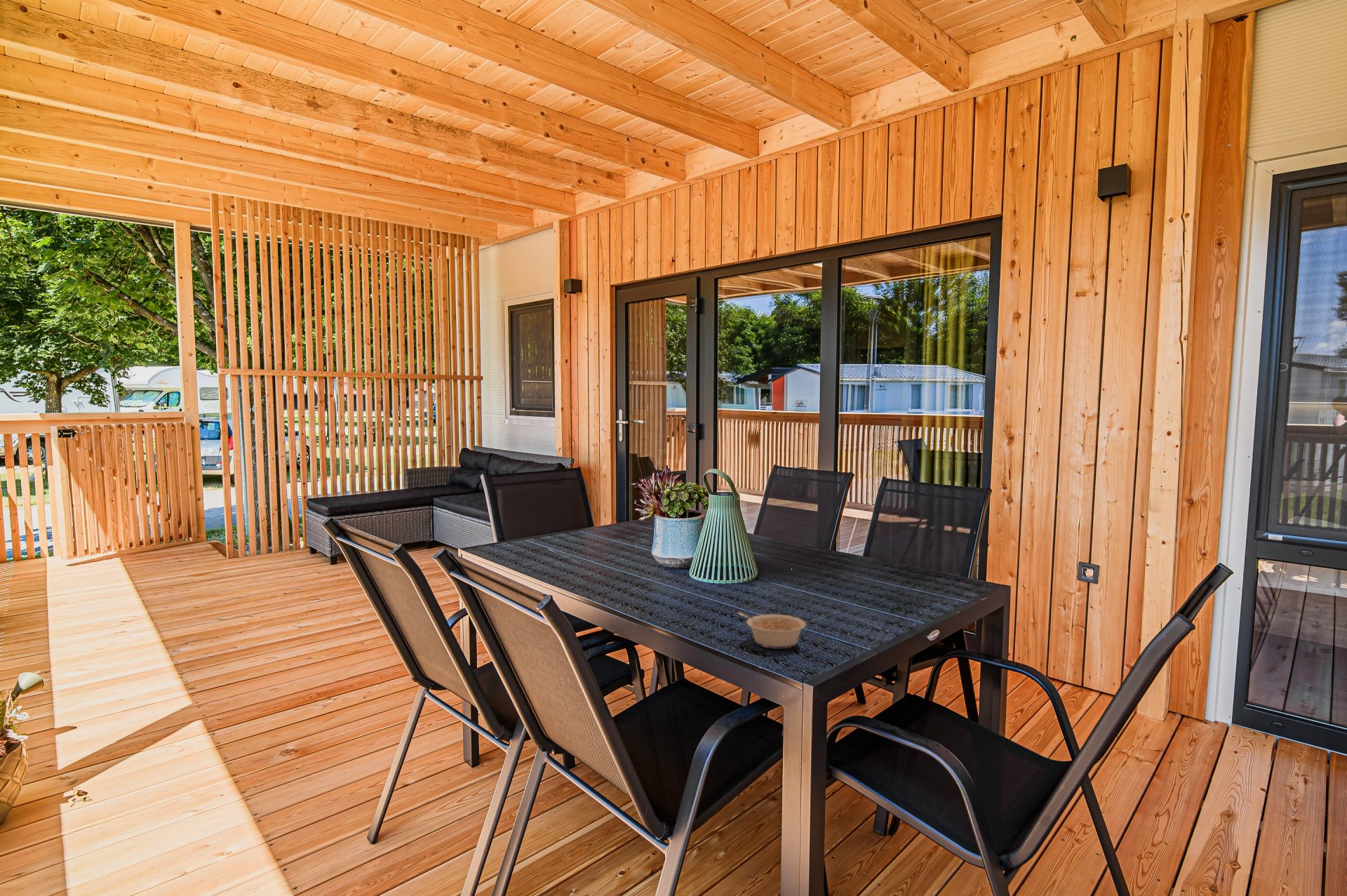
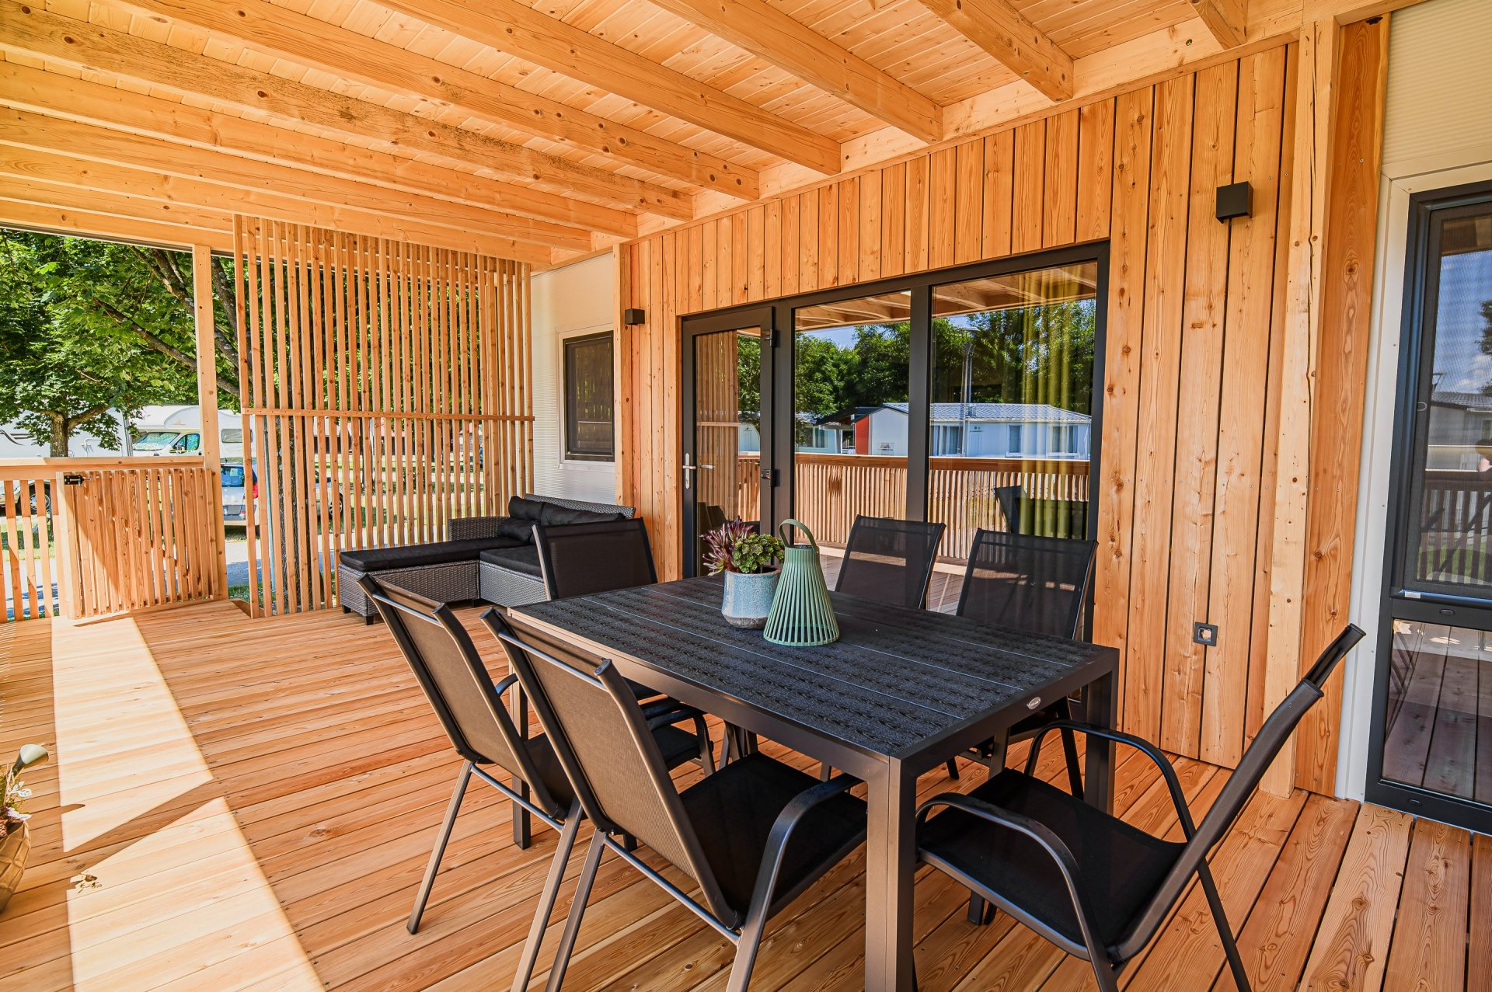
- legume [737,610,807,650]
